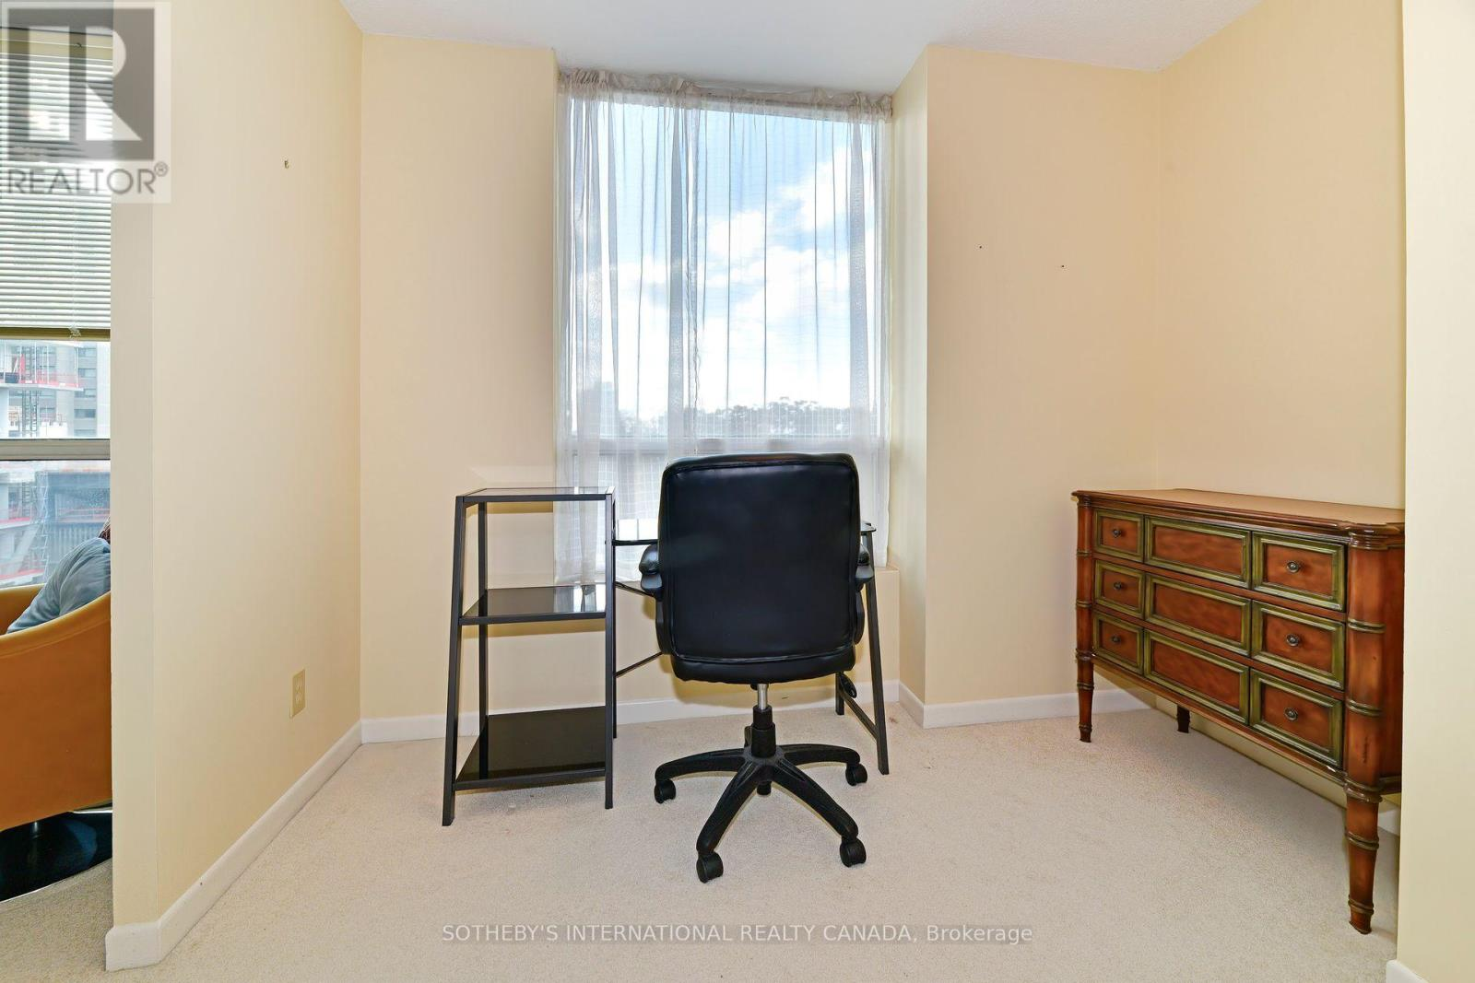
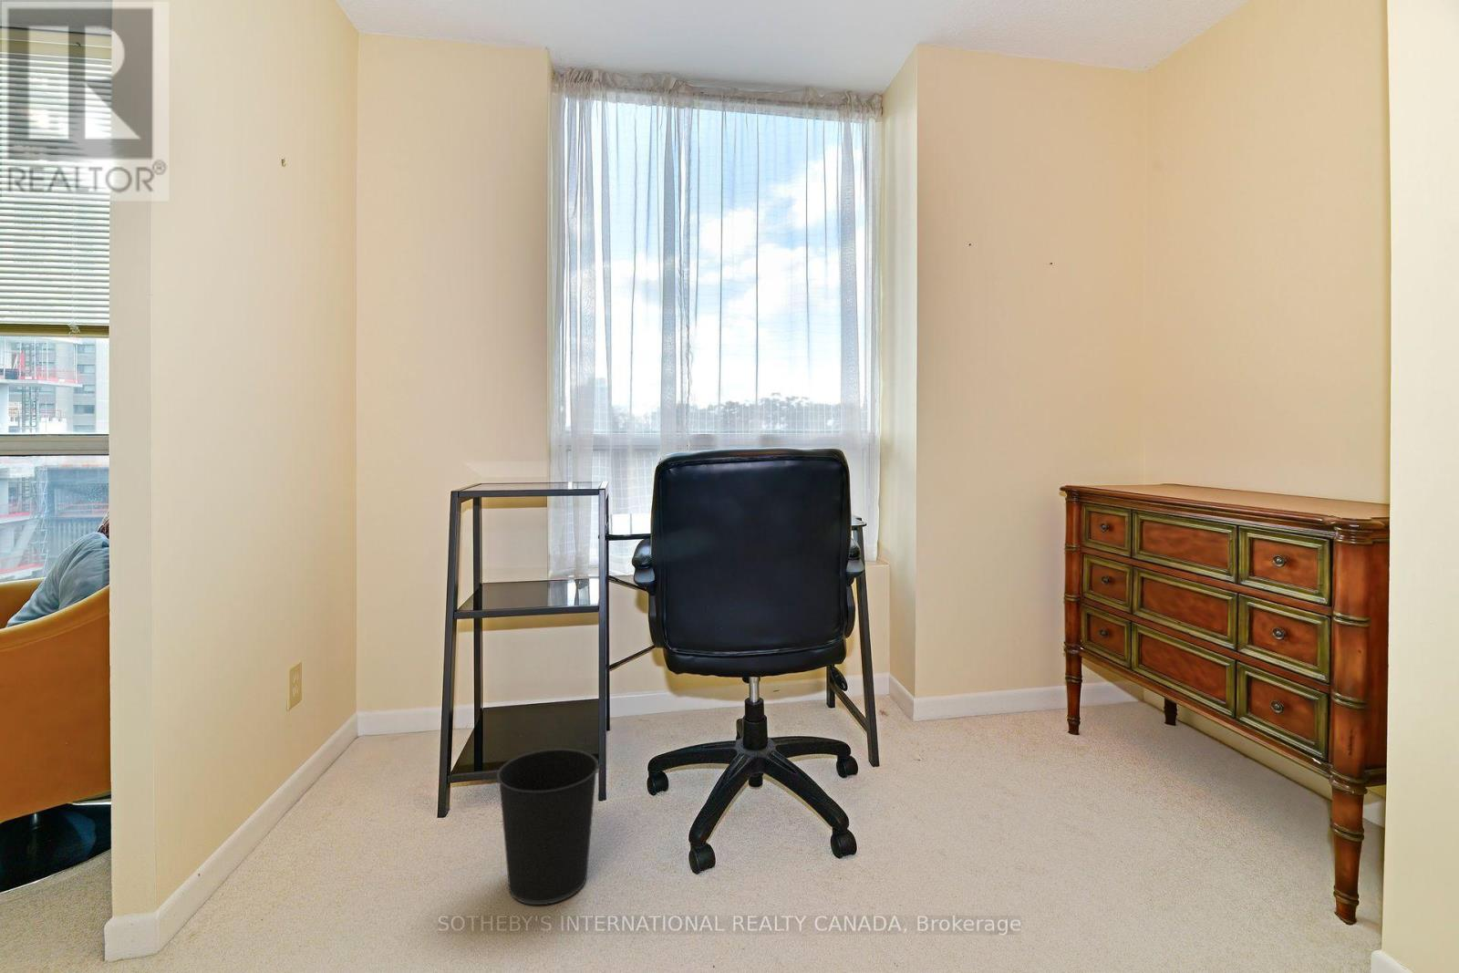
+ wastebasket [496,748,600,906]
